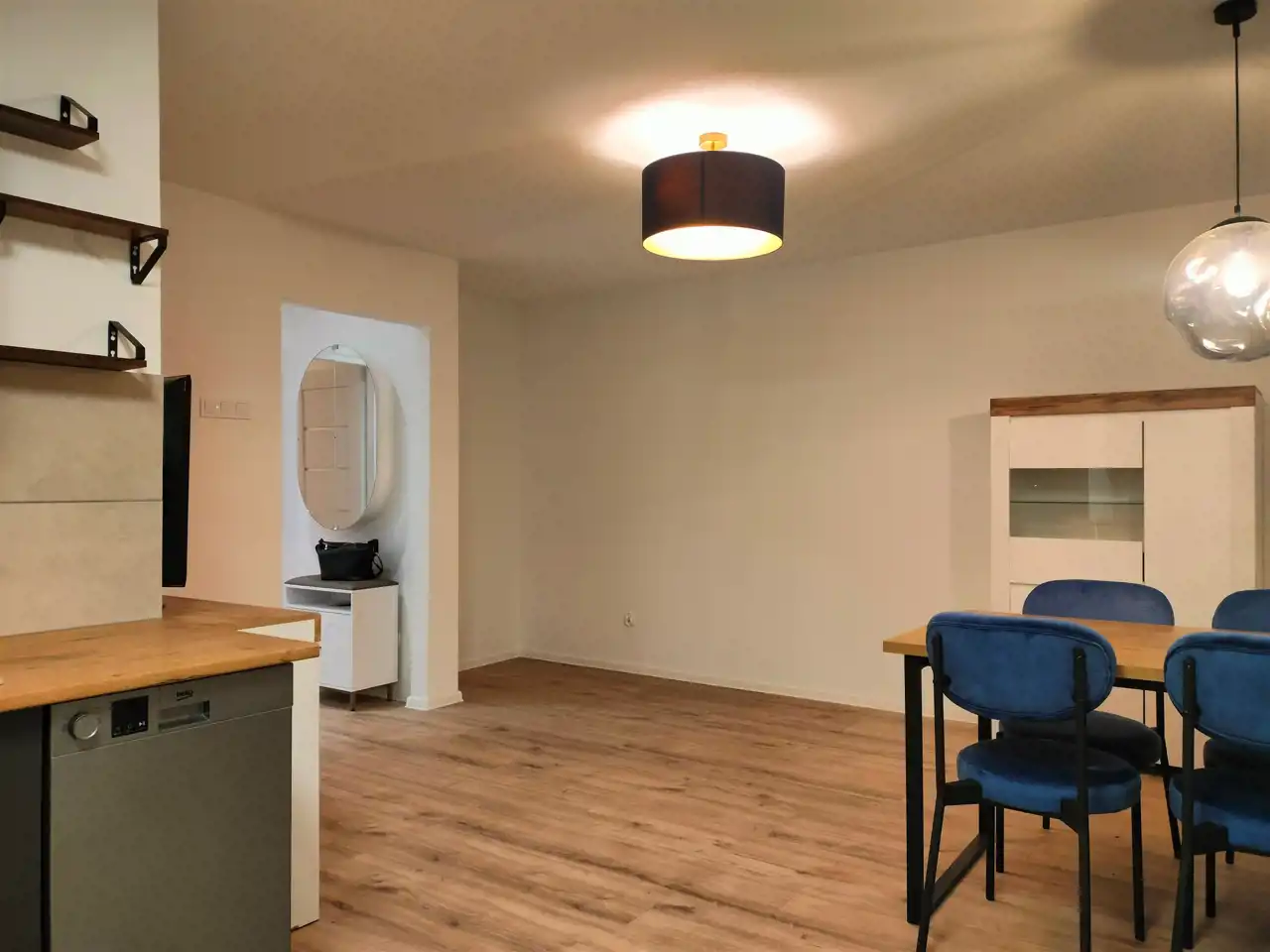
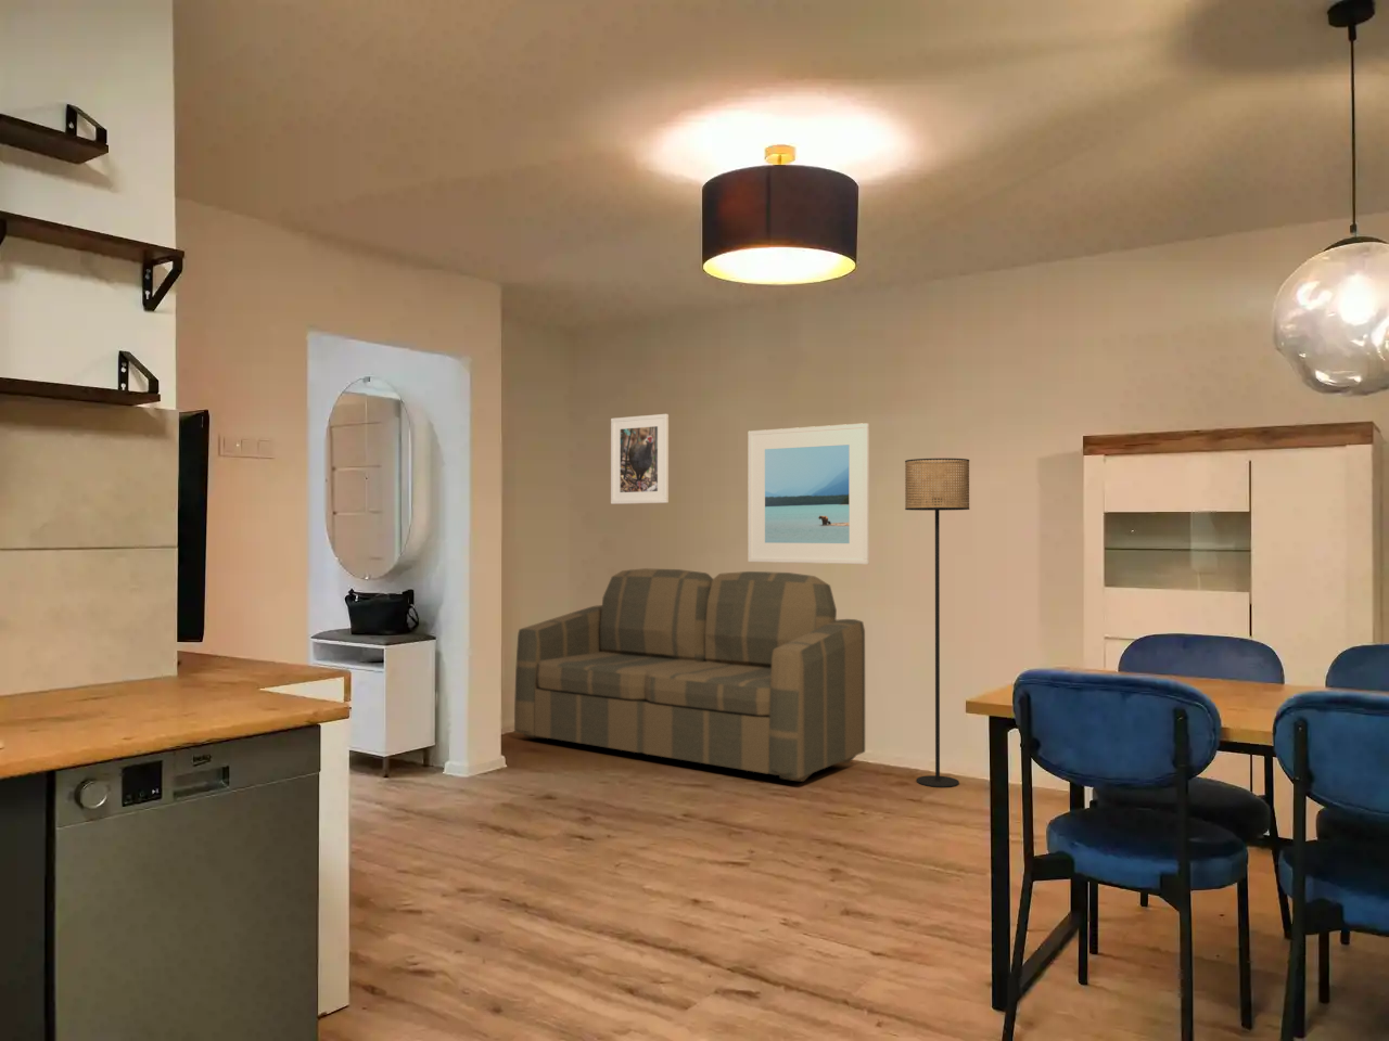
+ floor lamp [903,457,970,788]
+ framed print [748,422,871,565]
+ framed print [610,413,669,505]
+ sofa [513,568,866,783]
